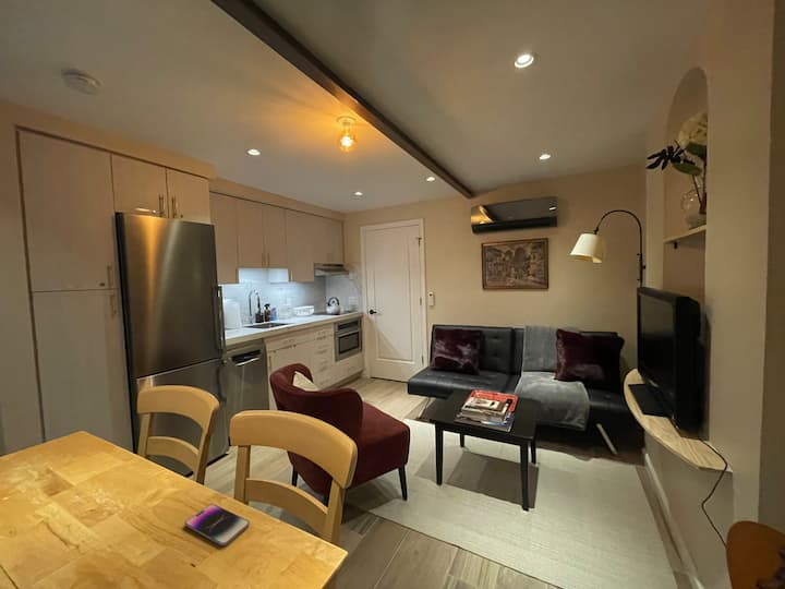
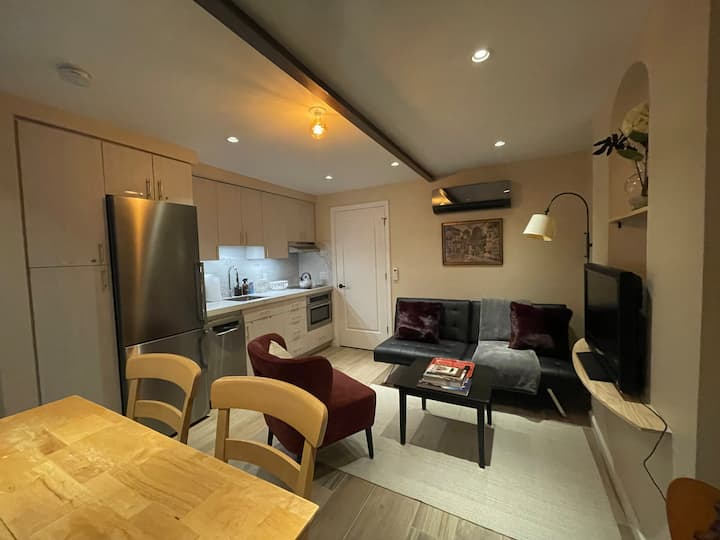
- smartphone [184,503,251,546]
